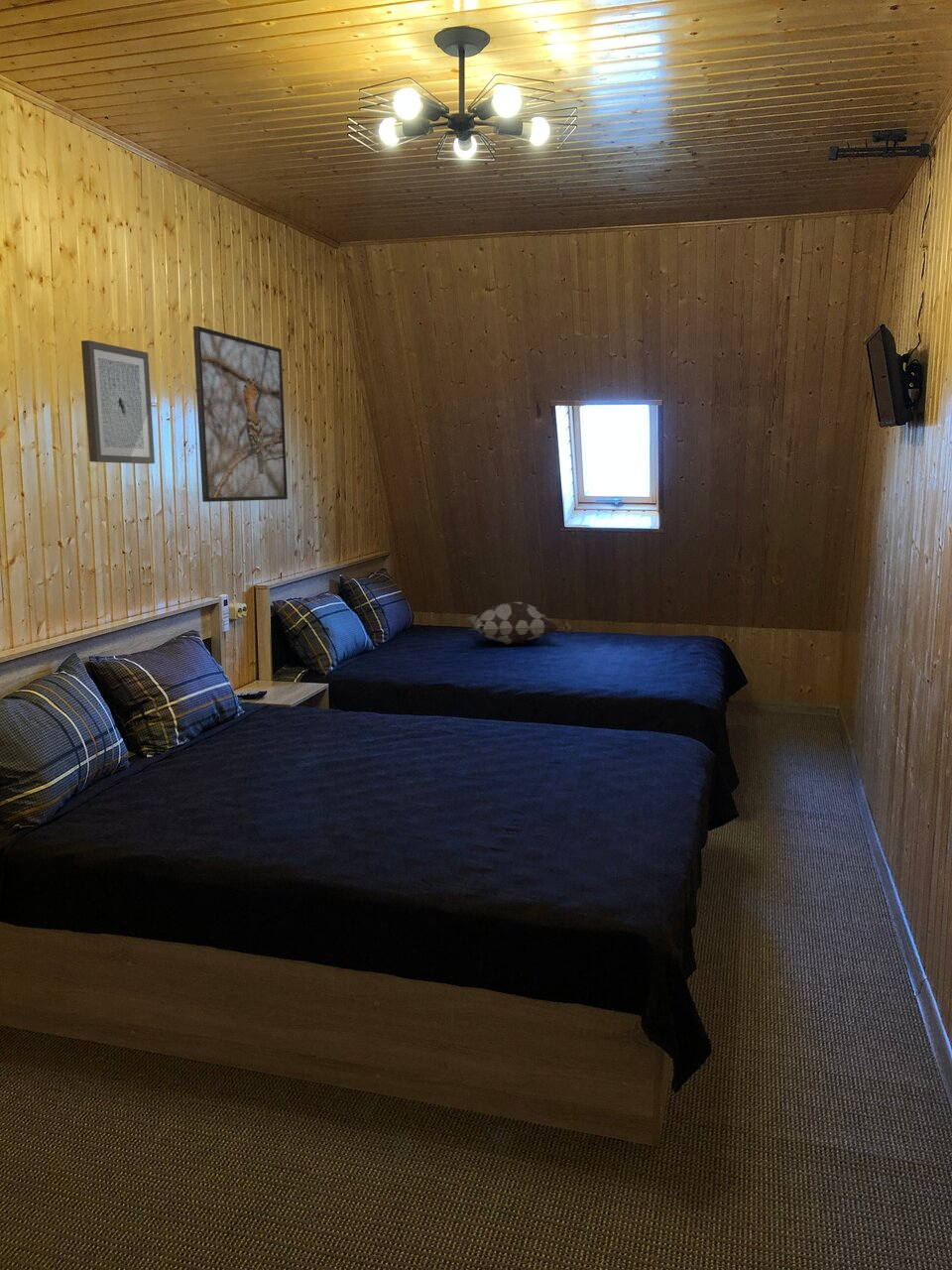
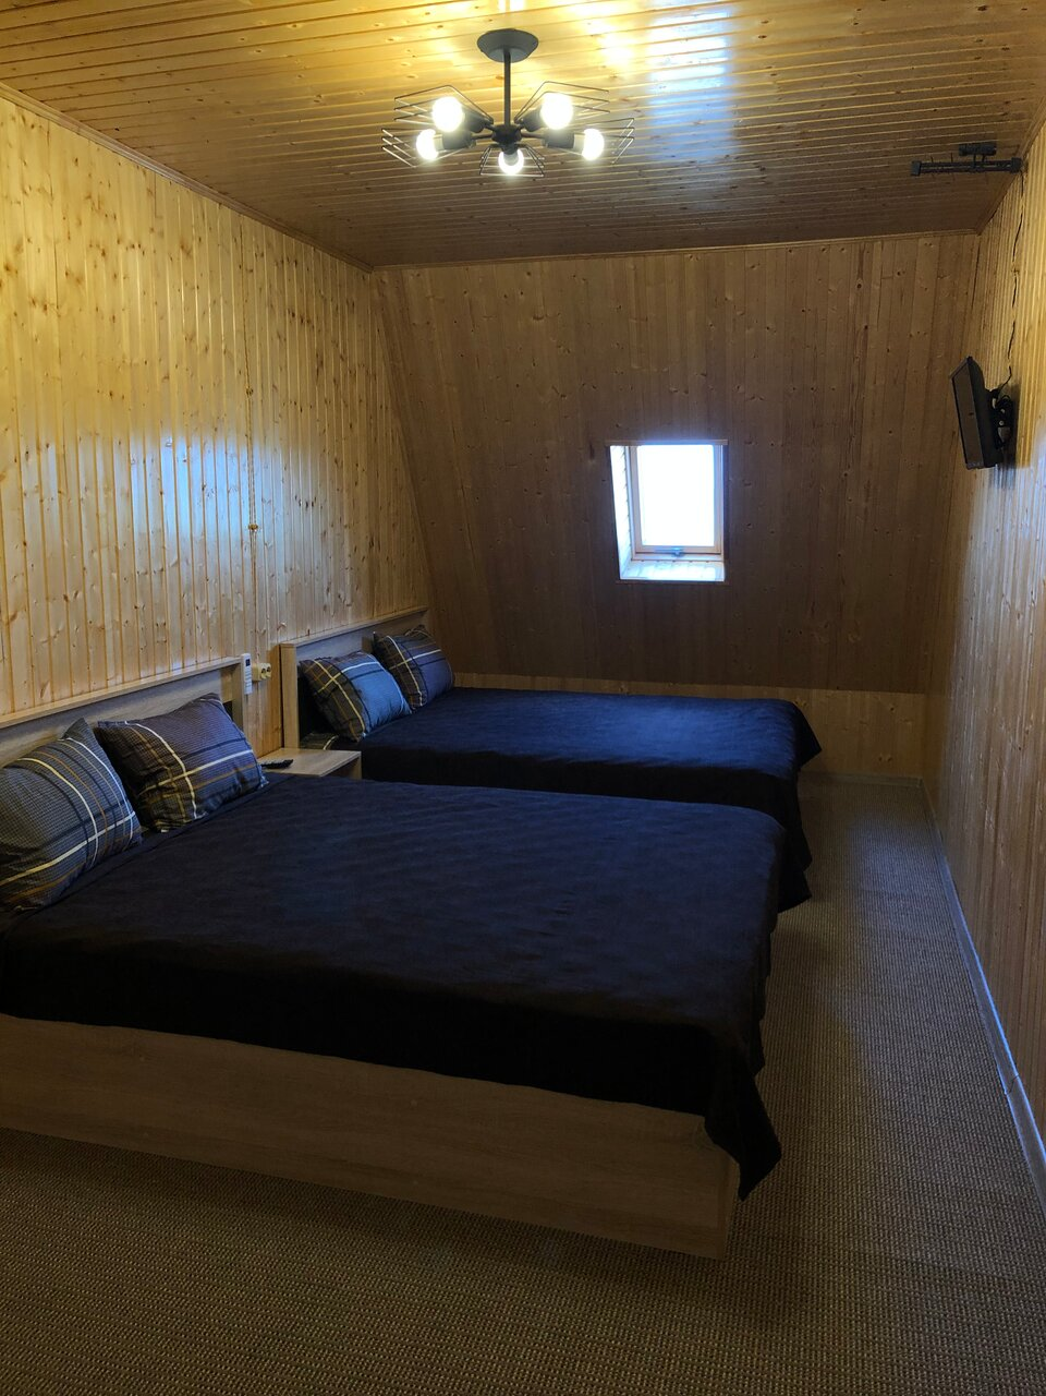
- decorative pillow [466,601,559,645]
- wall art [80,339,156,464]
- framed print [192,325,289,503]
